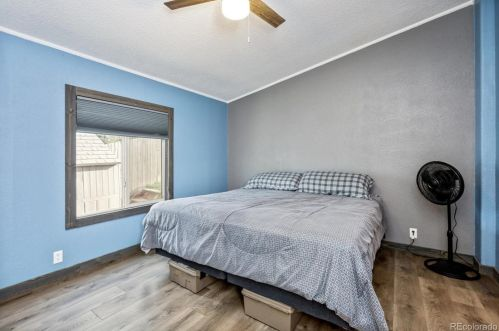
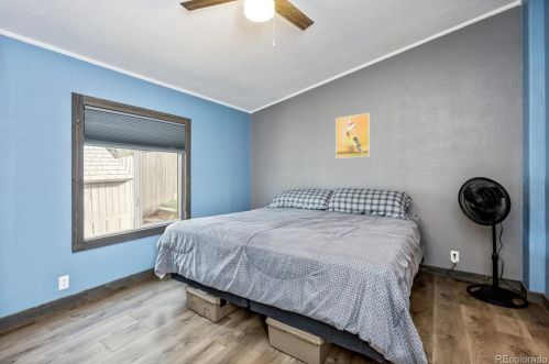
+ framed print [334,112,371,159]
